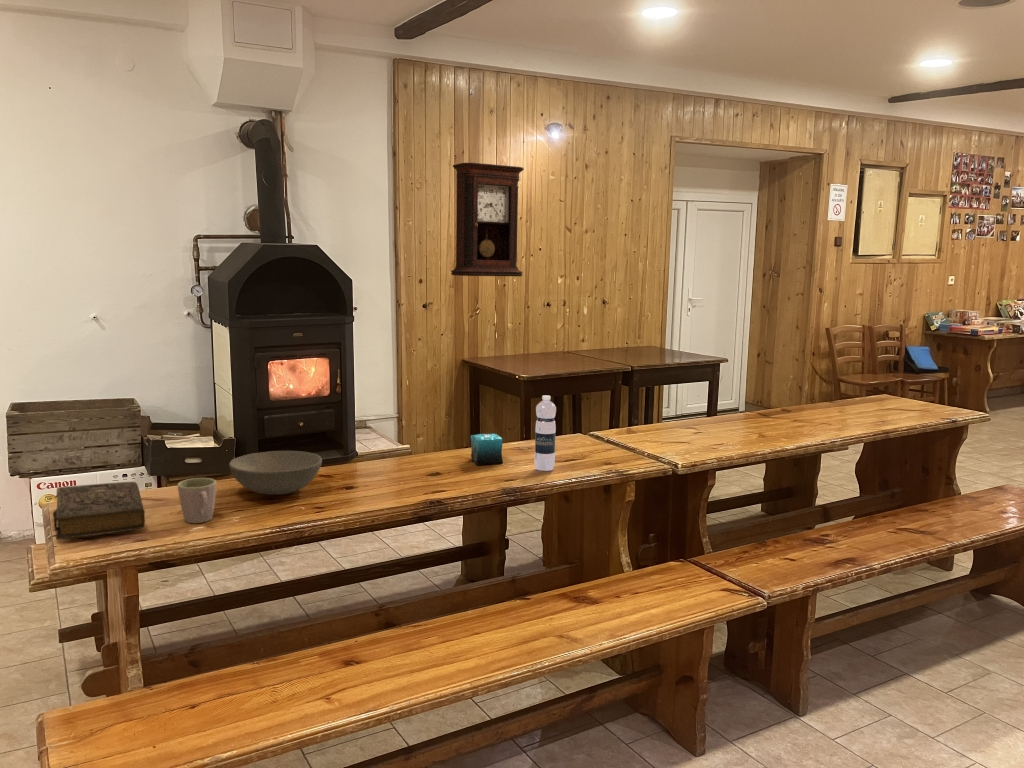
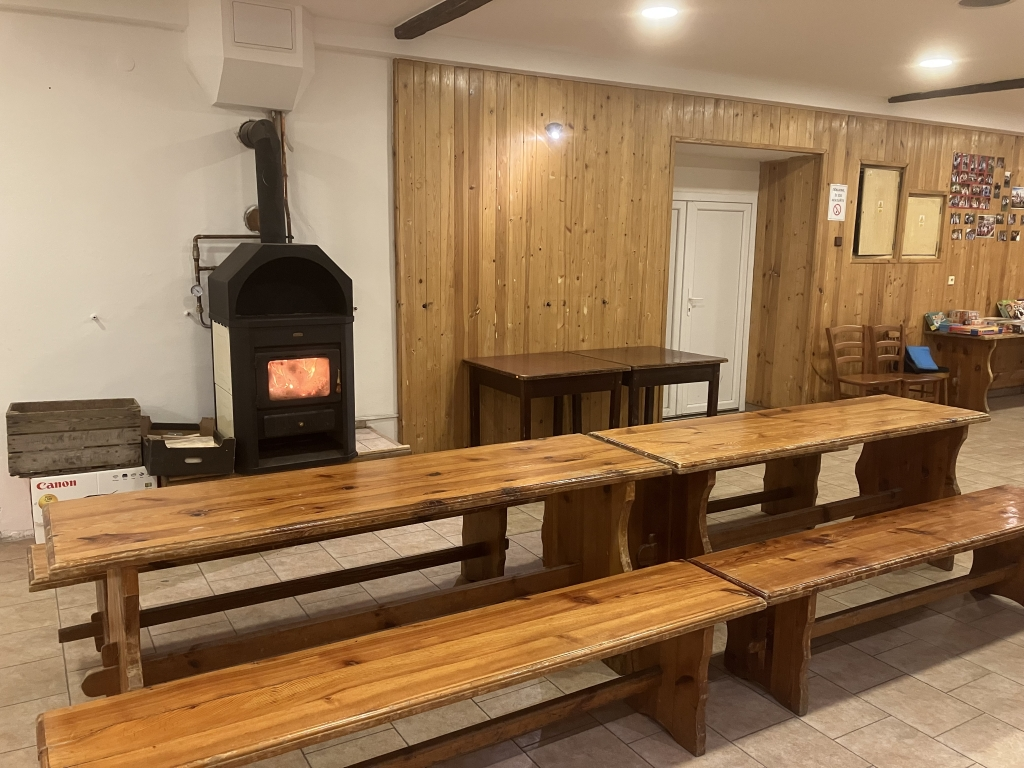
- pendulum clock [450,162,525,277]
- candle [470,433,504,466]
- bowl [228,450,323,496]
- book [52,481,146,541]
- mug [176,477,217,524]
- water bottle [534,395,557,472]
